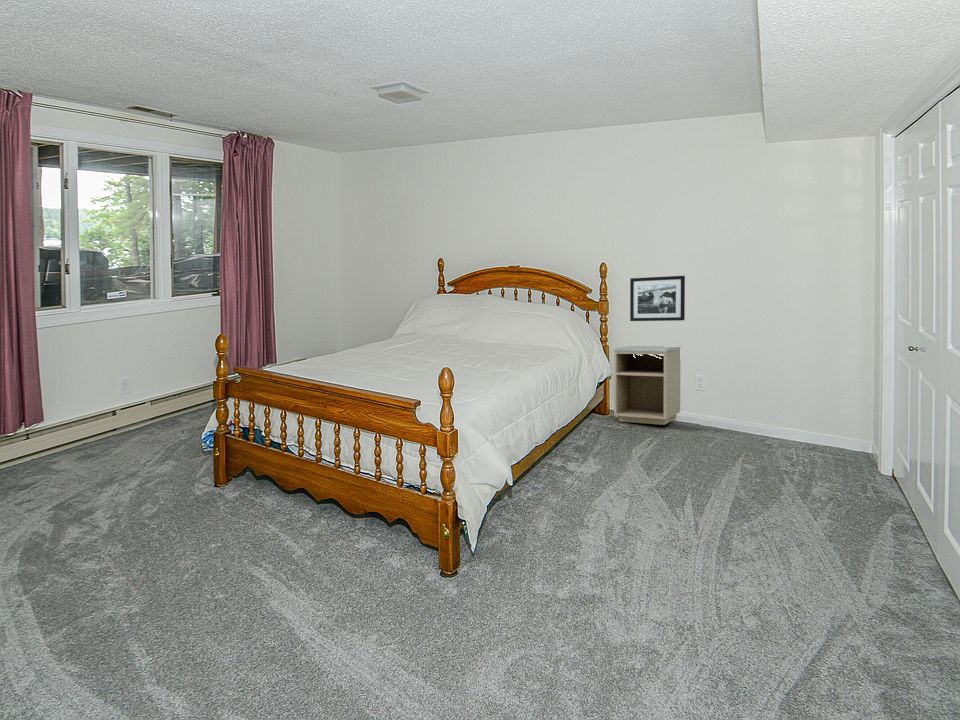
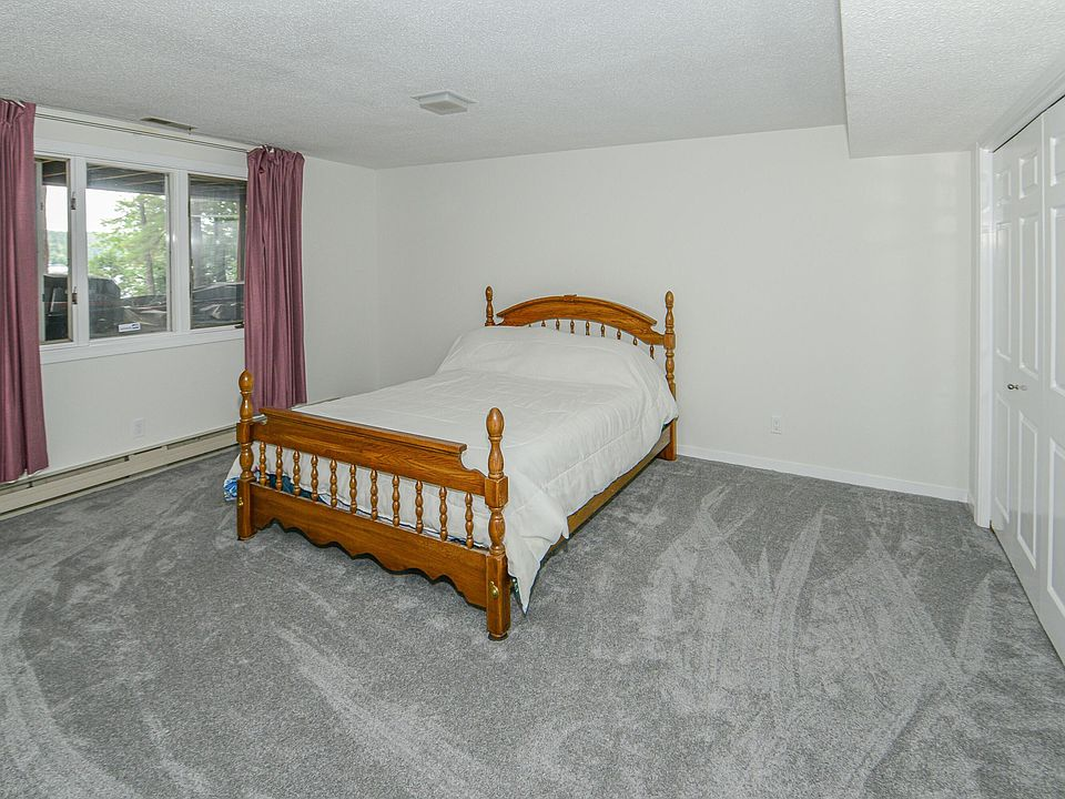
- nightstand [612,345,681,426]
- picture frame [629,275,686,322]
